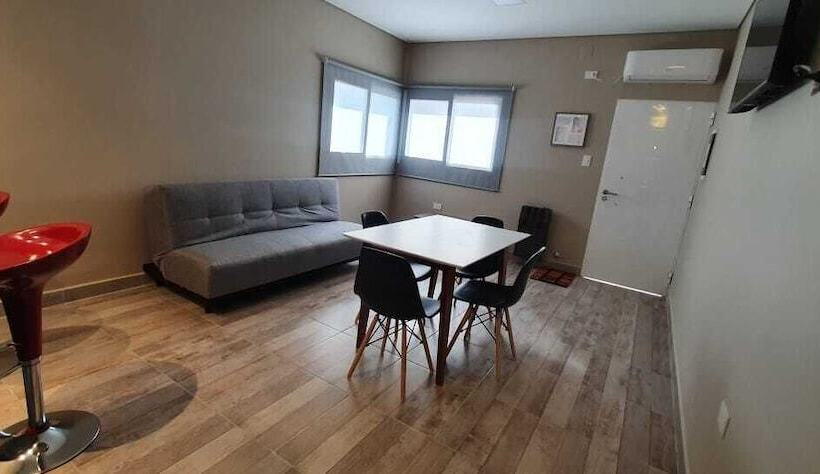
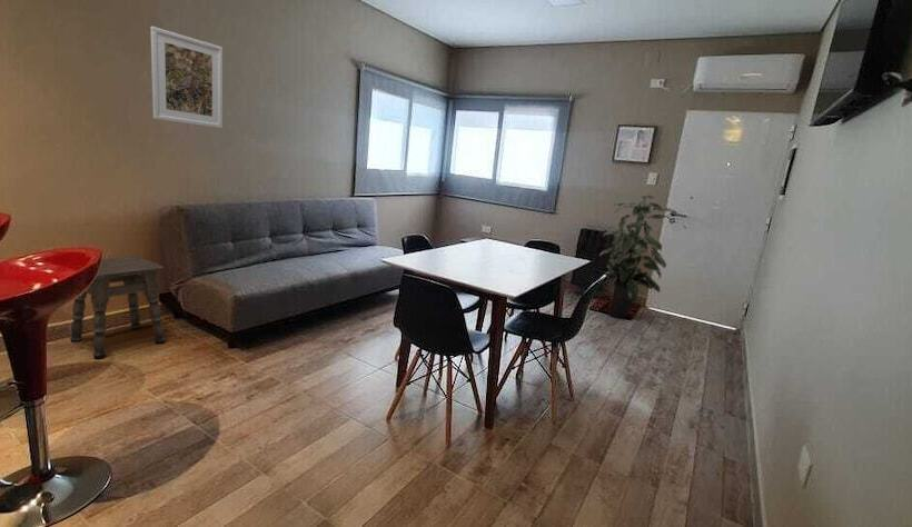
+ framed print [149,26,224,129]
+ indoor plant [598,193,676,320]
+ side table [69,255,166,359]
